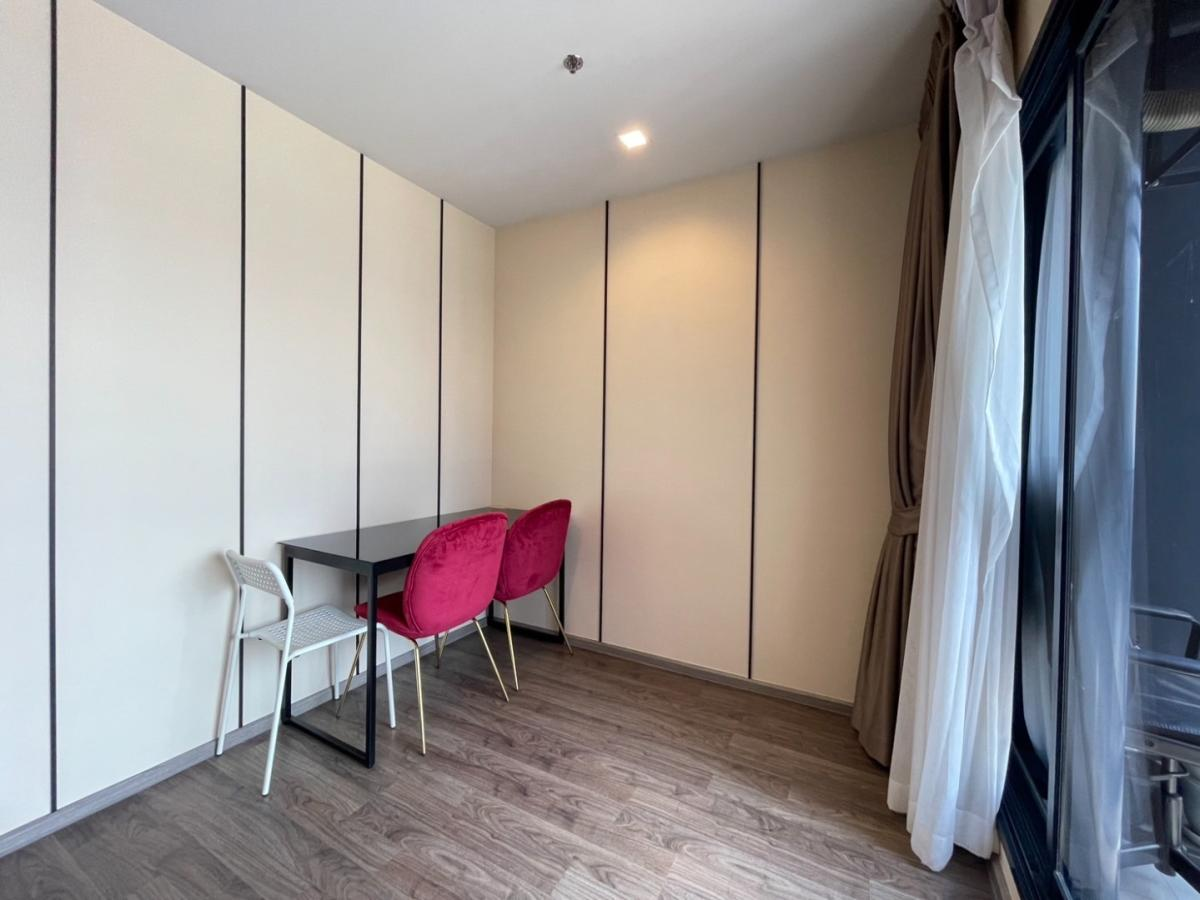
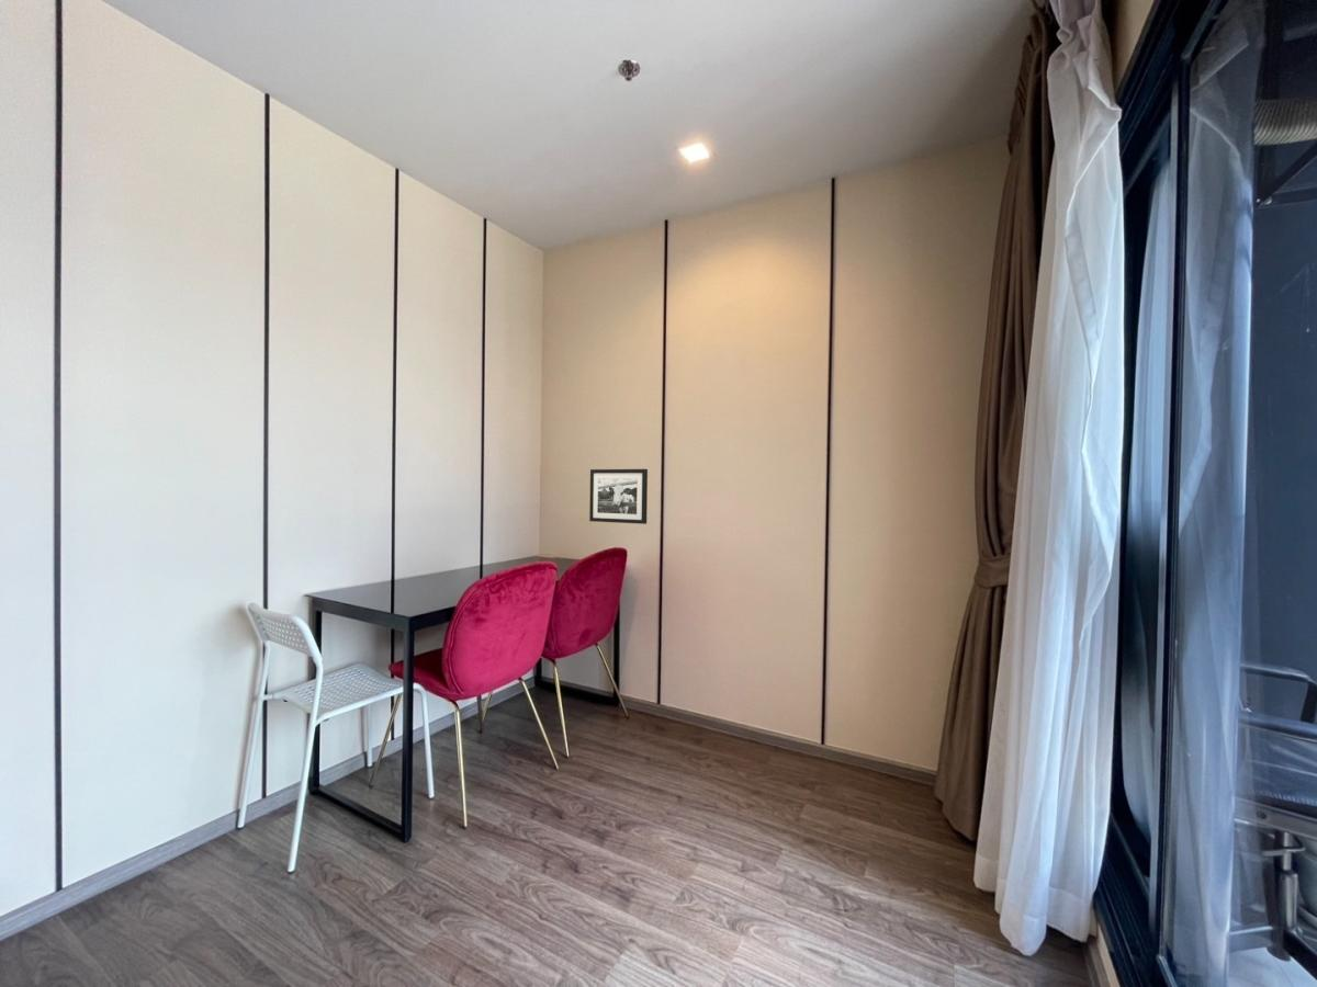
+ picture frame [588,468,649,525]
